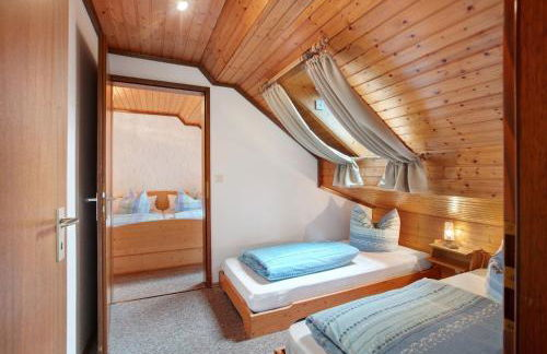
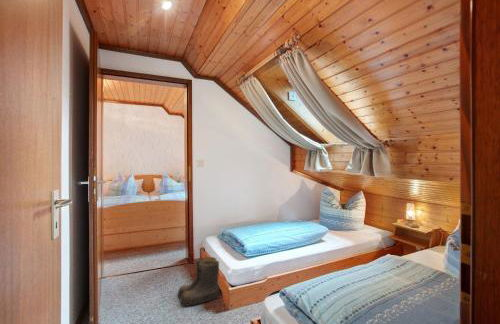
+ boots [177,256,220,307]
